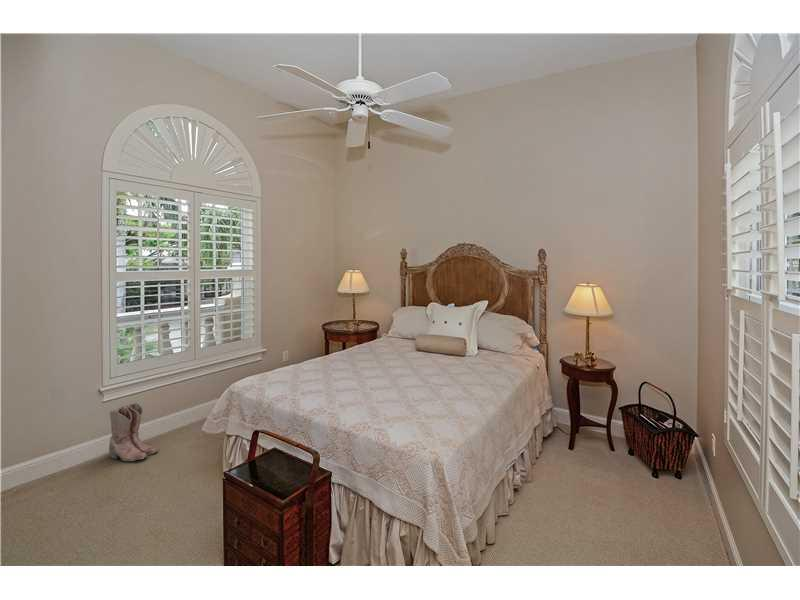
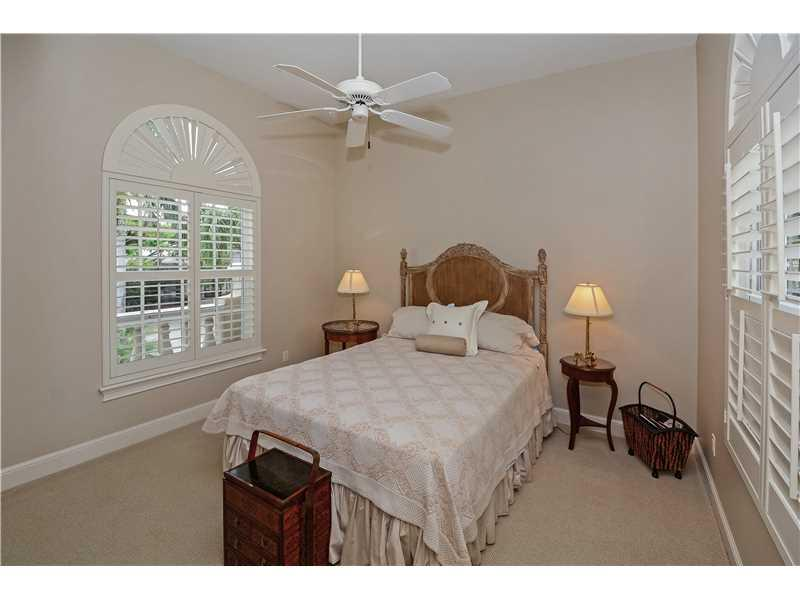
- boots [108,402,159,462]
